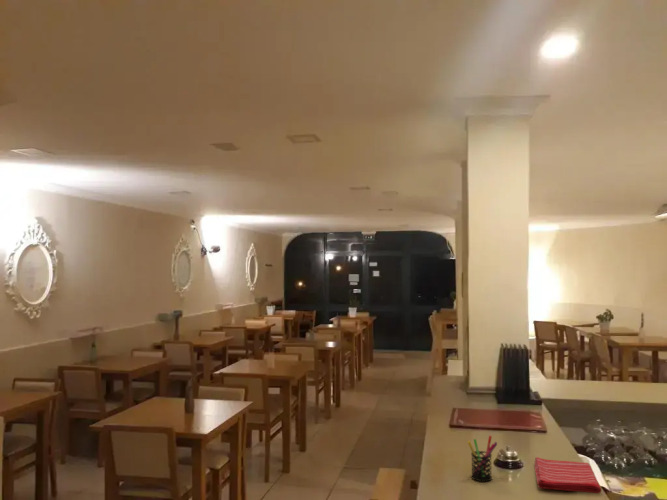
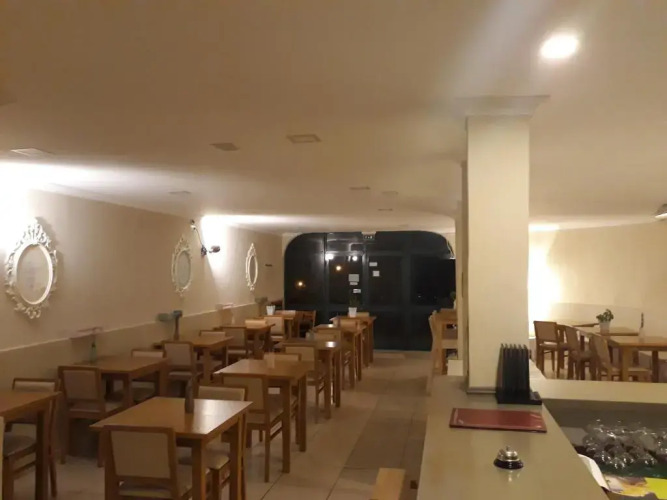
- dish towel [534,456,602,494]
- pen holder [467,435,498,482]
